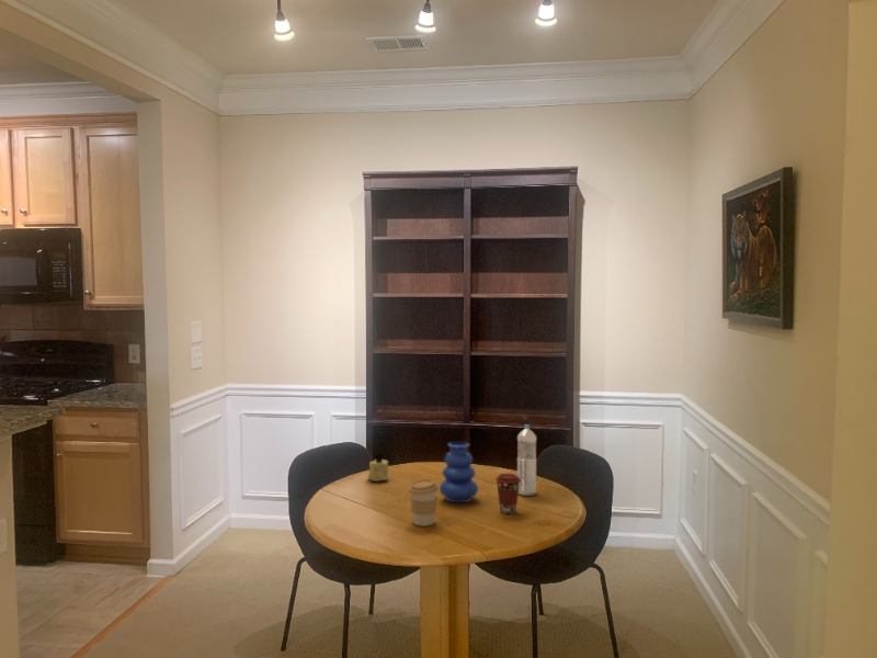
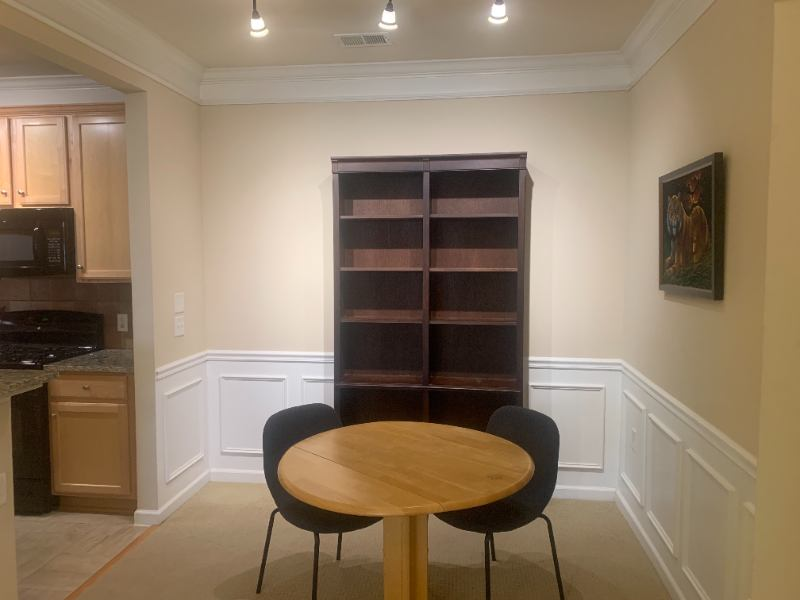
- coffee cup [408,478,440,526]
- water bottle [516,423,537,497]
- coffee cup [494,473,521,515]
- vase [438,441,479,503]
- candle [367,453,389,483]
